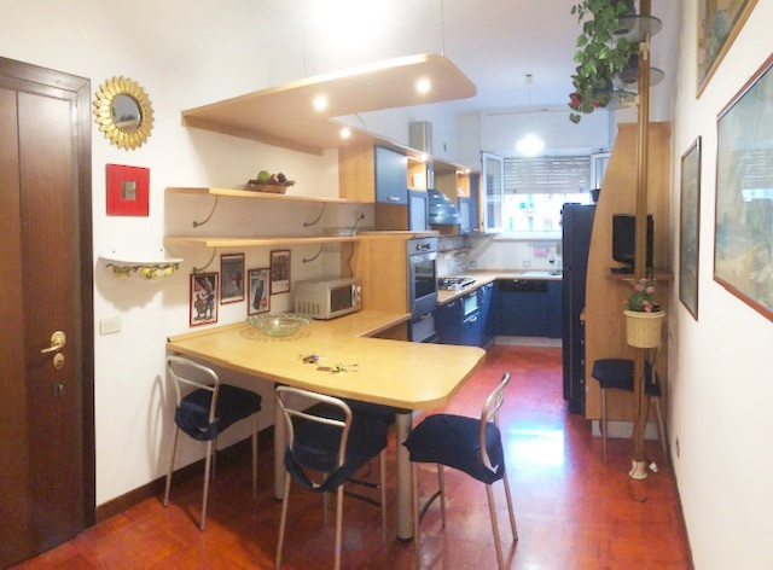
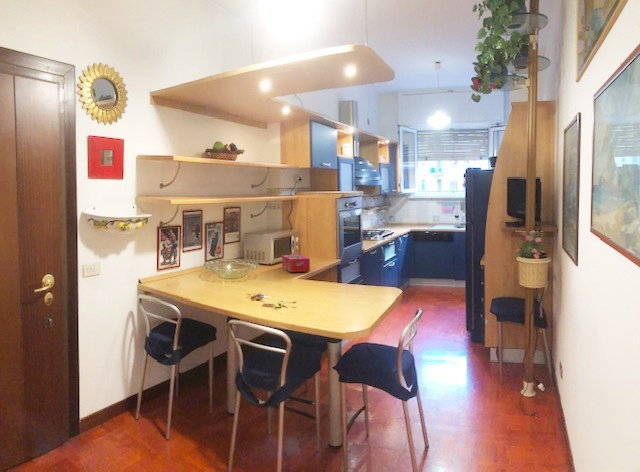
+ tissue box [281,254,311,273]
